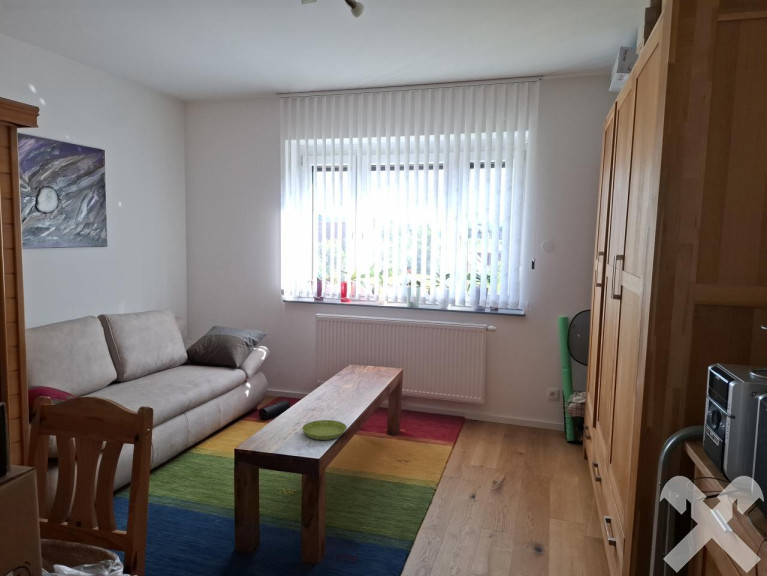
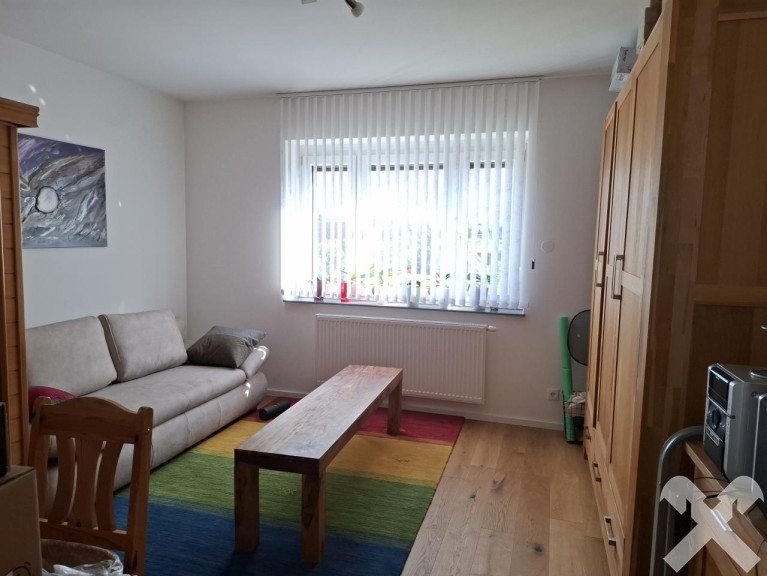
- saucer [301,419,348,441]
